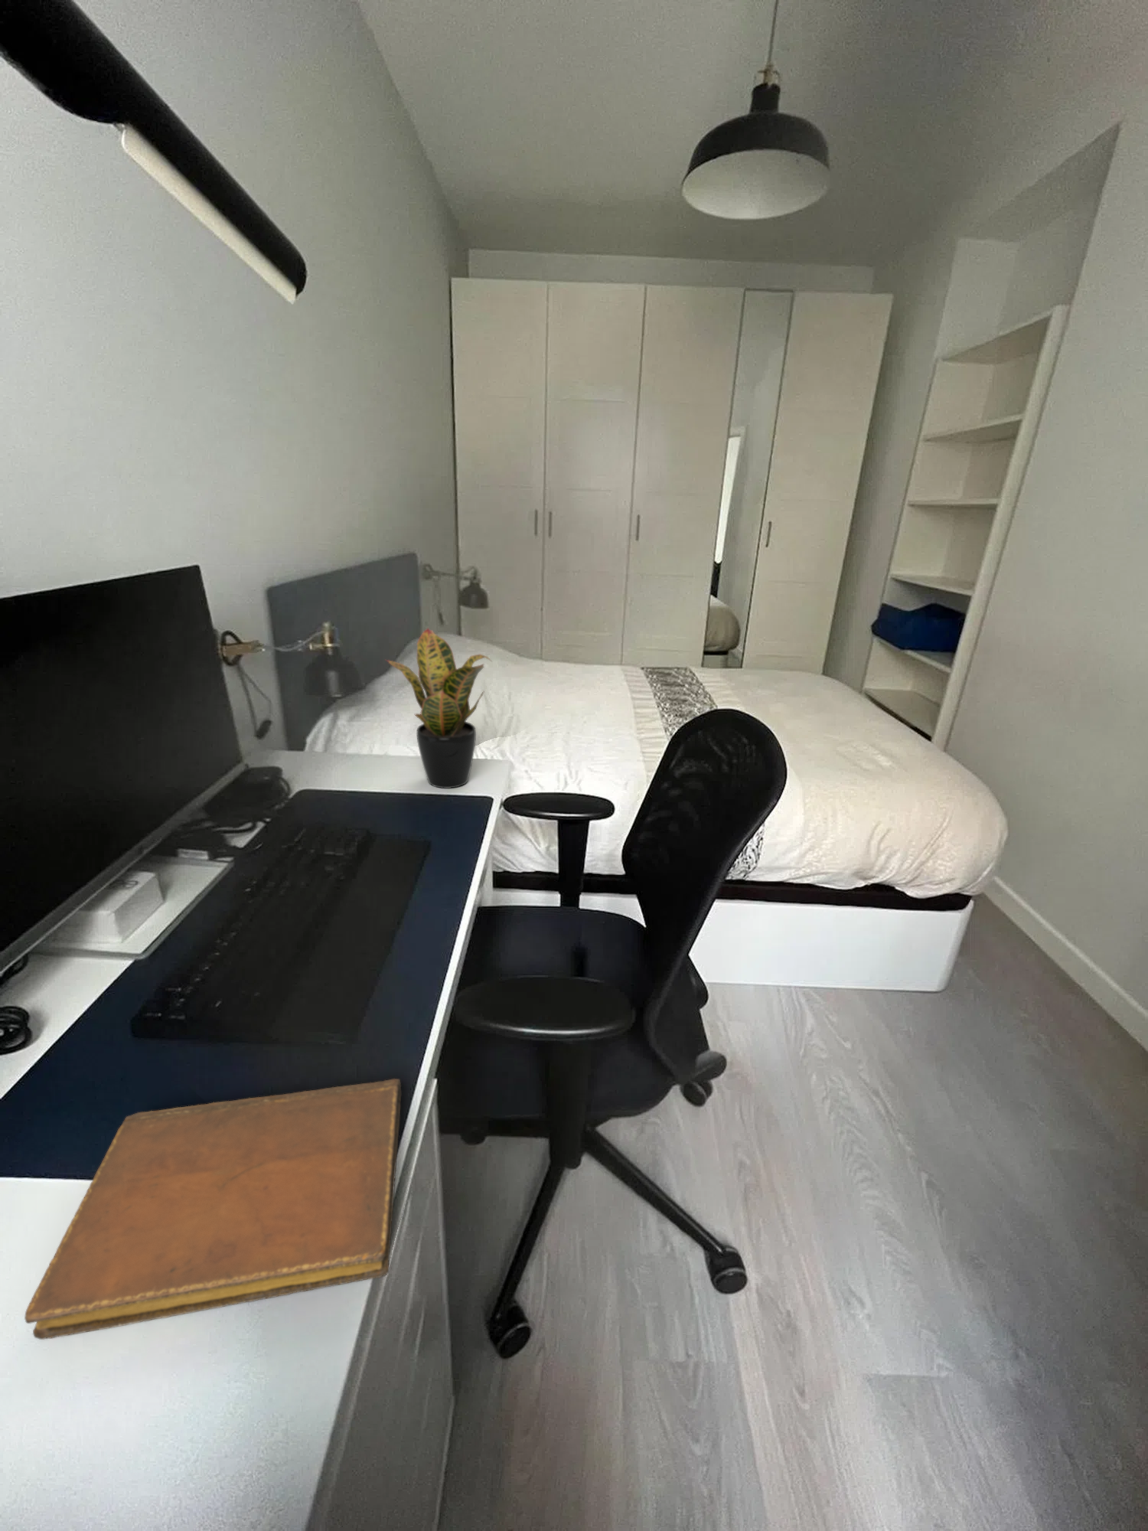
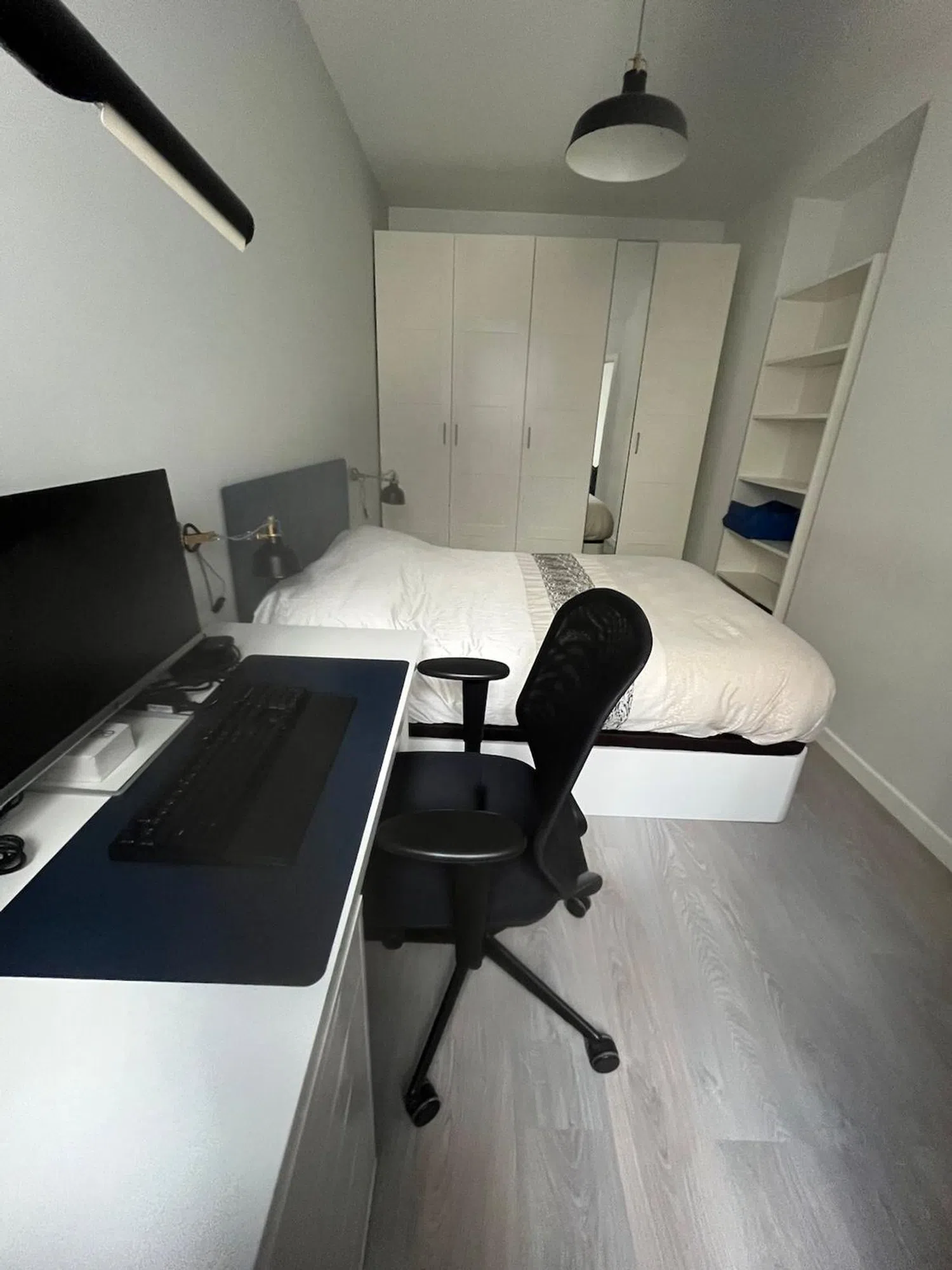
- notebook [24,1078,402,1341]
- potted plant [385,627,493,790]
